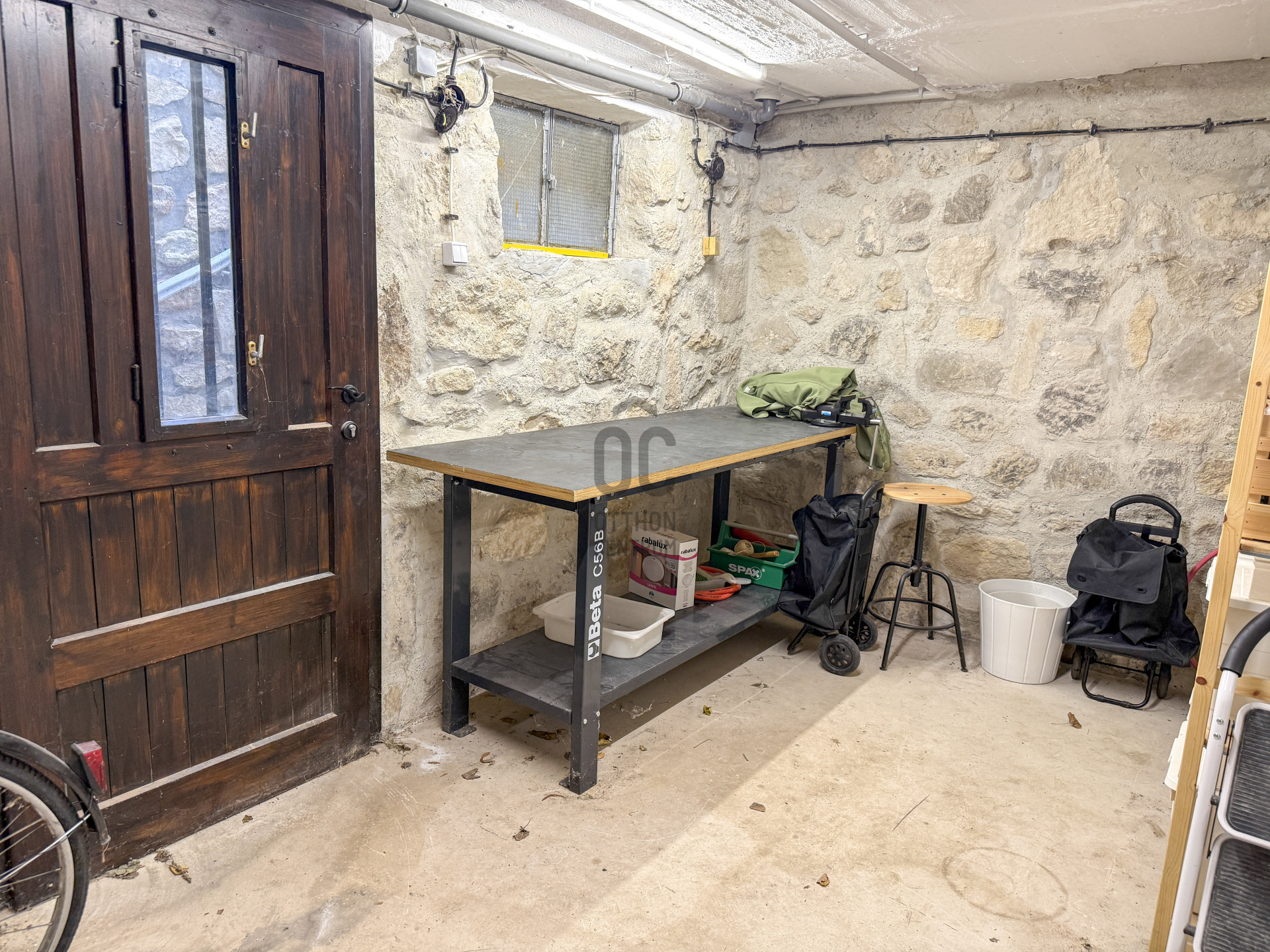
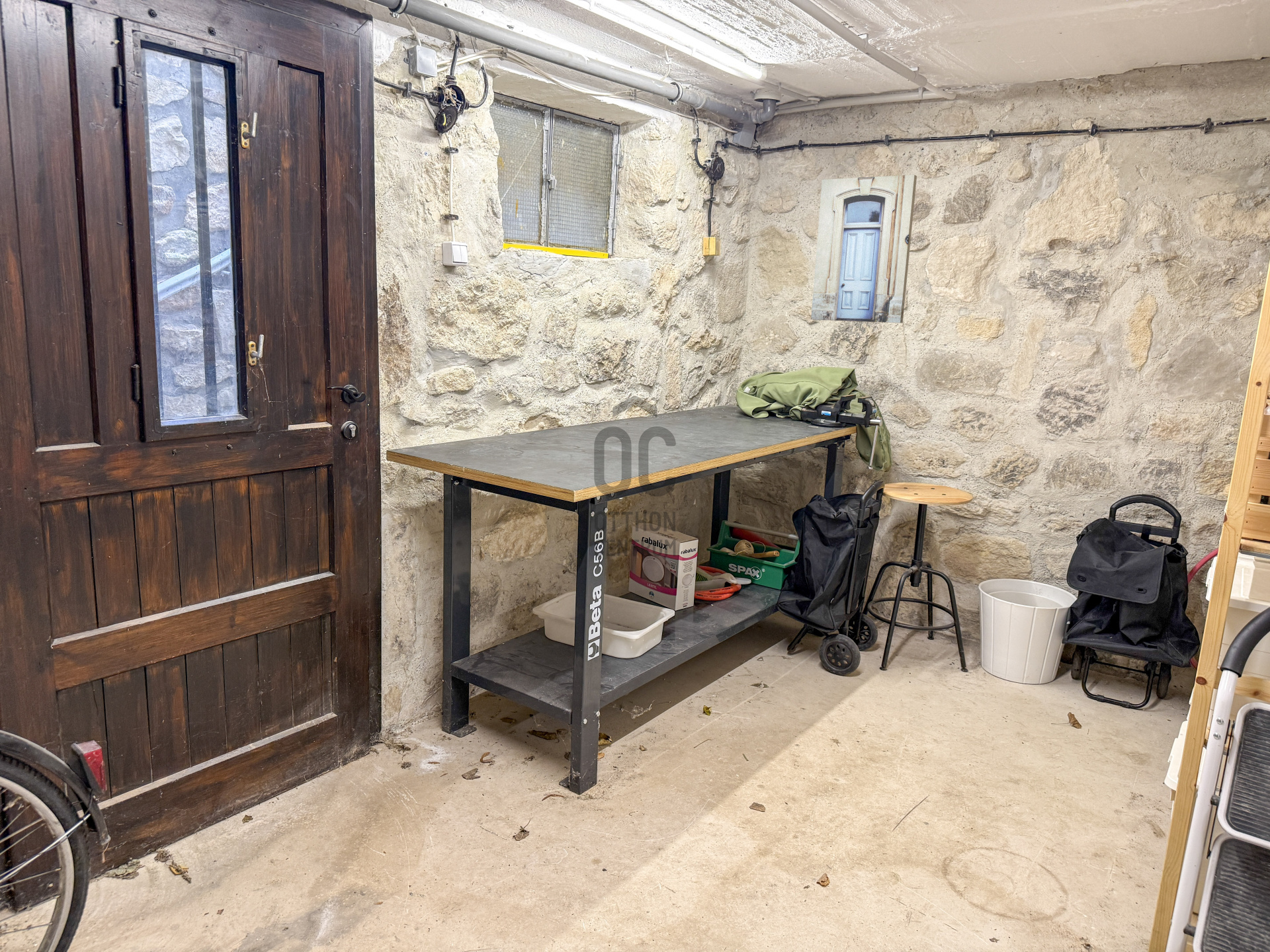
+ wall art [810,174,917,324]
